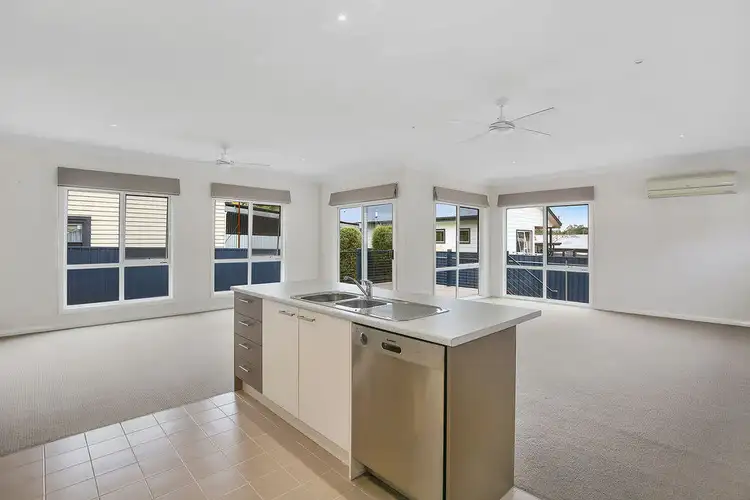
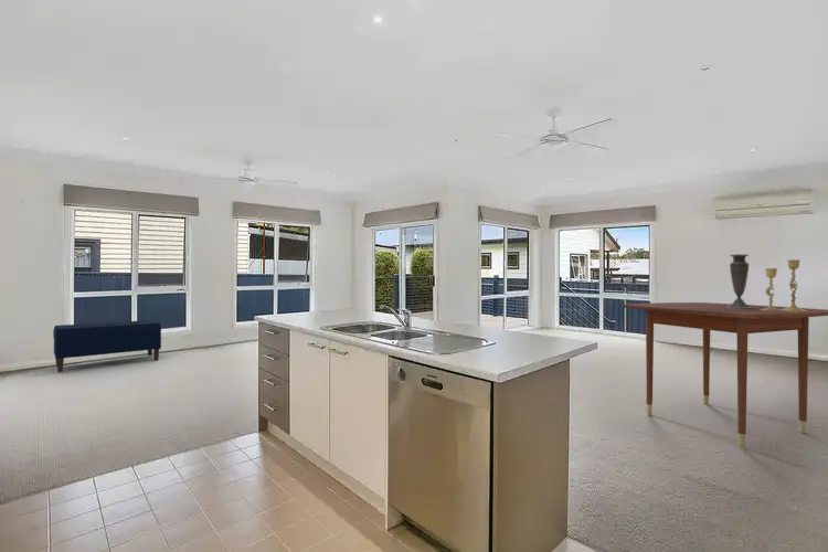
+ dining table [623,301,828,448]
+ candlestick [761,258,807,311]
+ bench [52,319,162,373]
+ vase [728,253,751,308]
